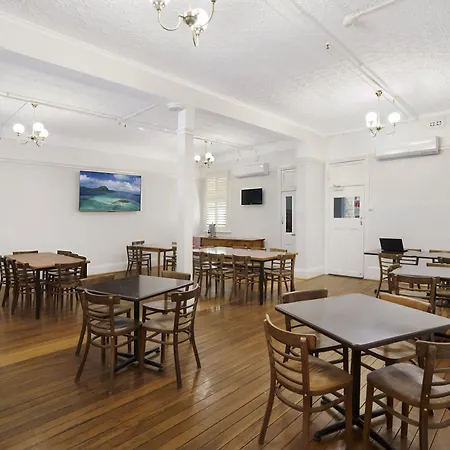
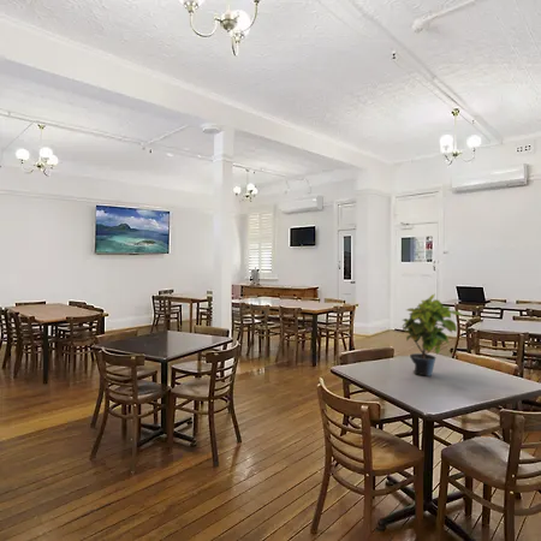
+ potted plant [402,293,463,377]
